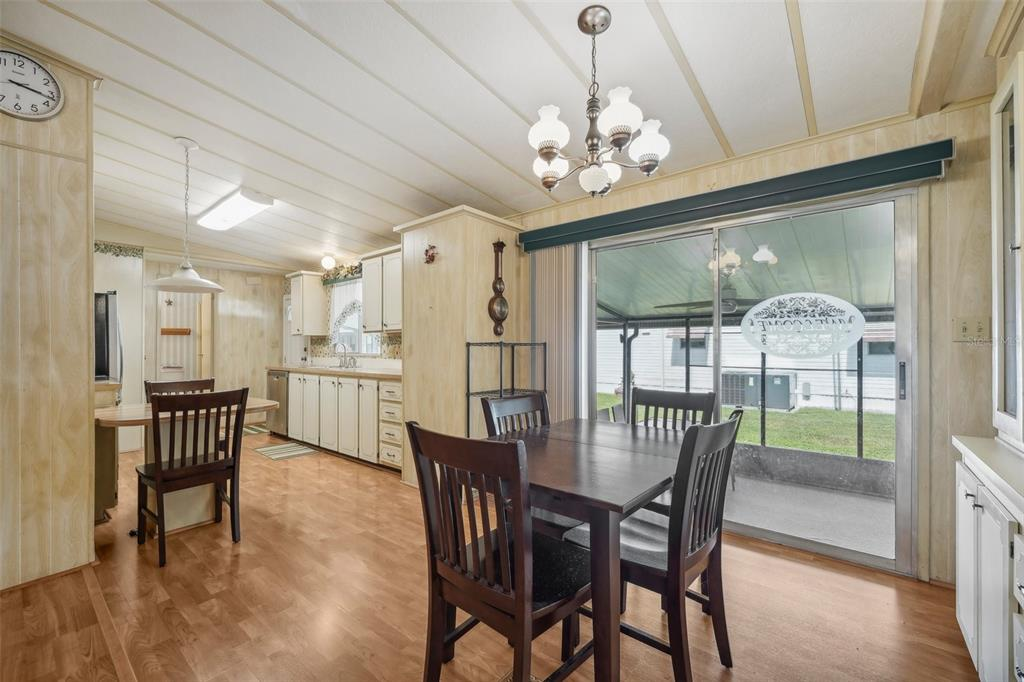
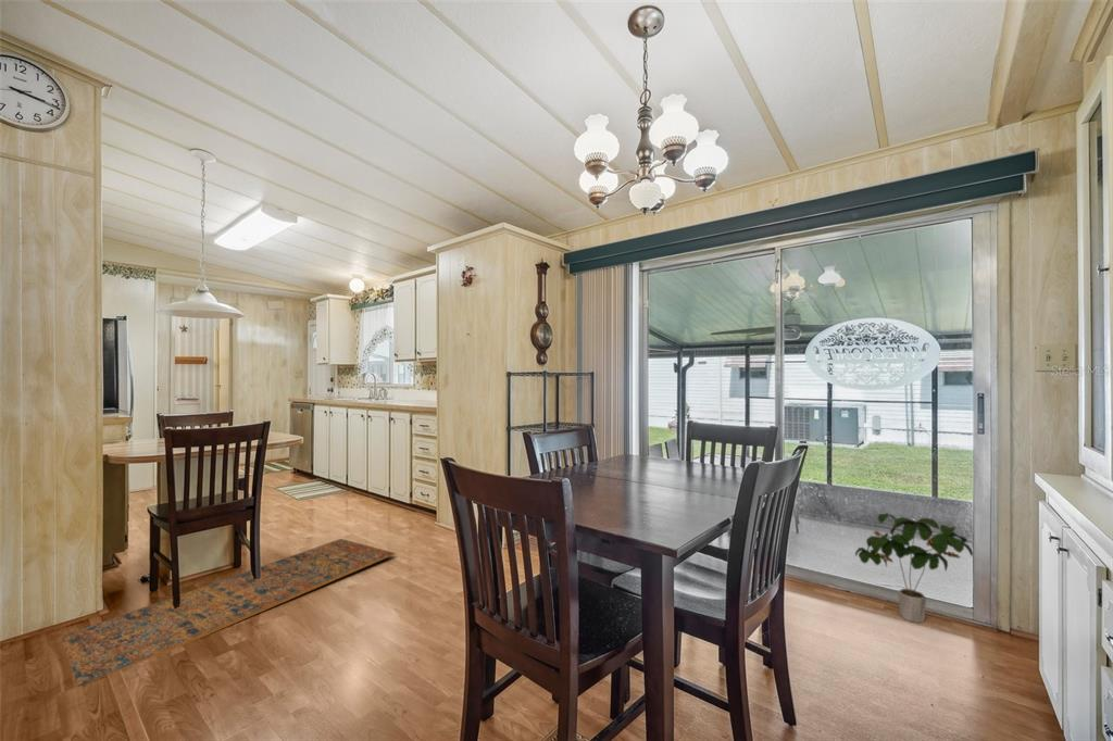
+ potted plant [854,512,974,624]
+ rug [60,538,397,688]
